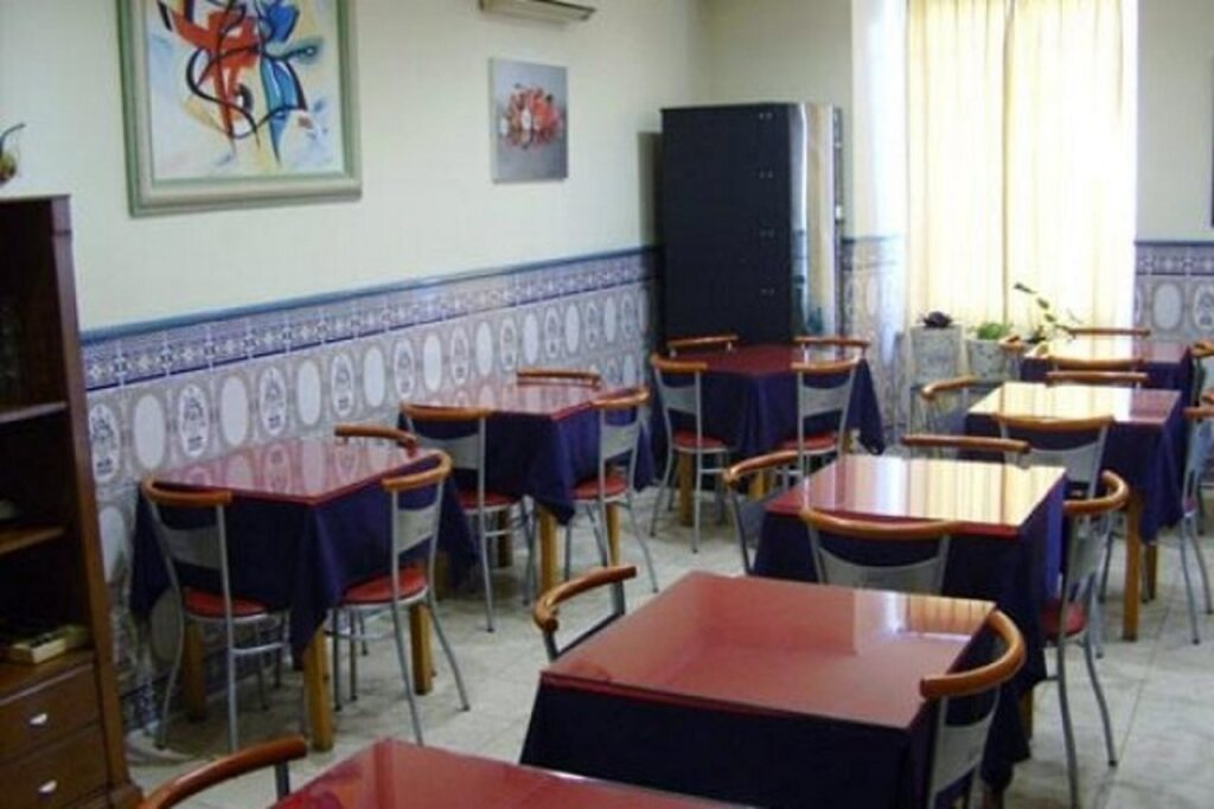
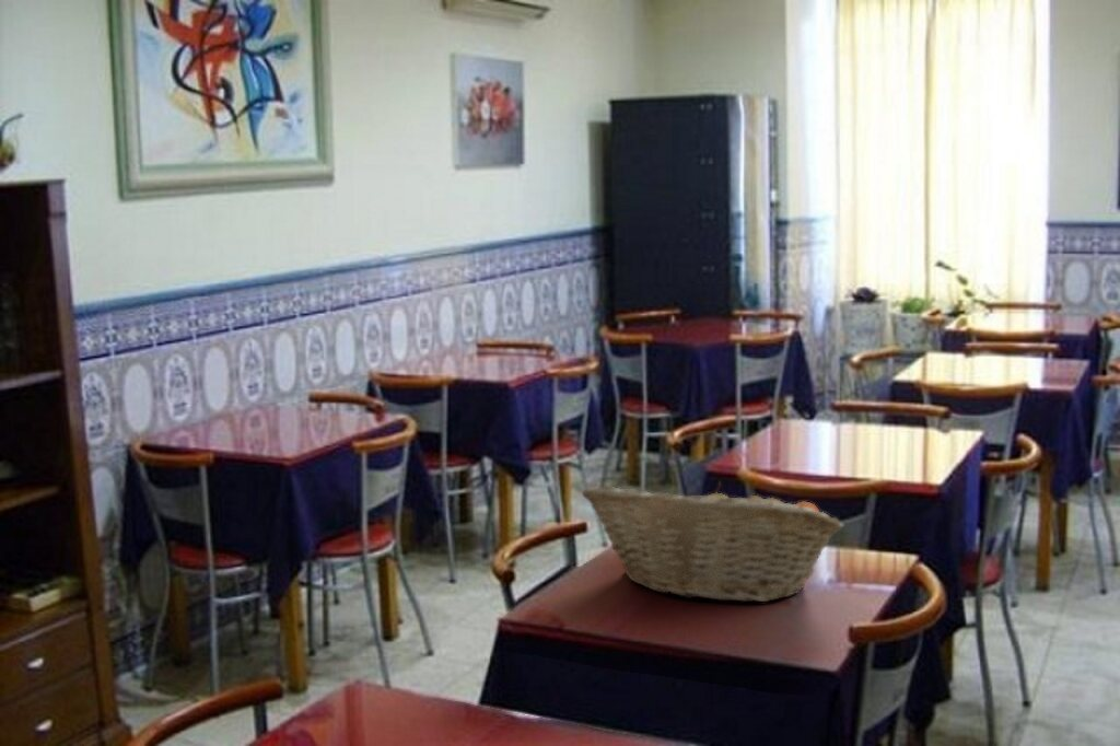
+ fruit basket [581,480,845,603]
